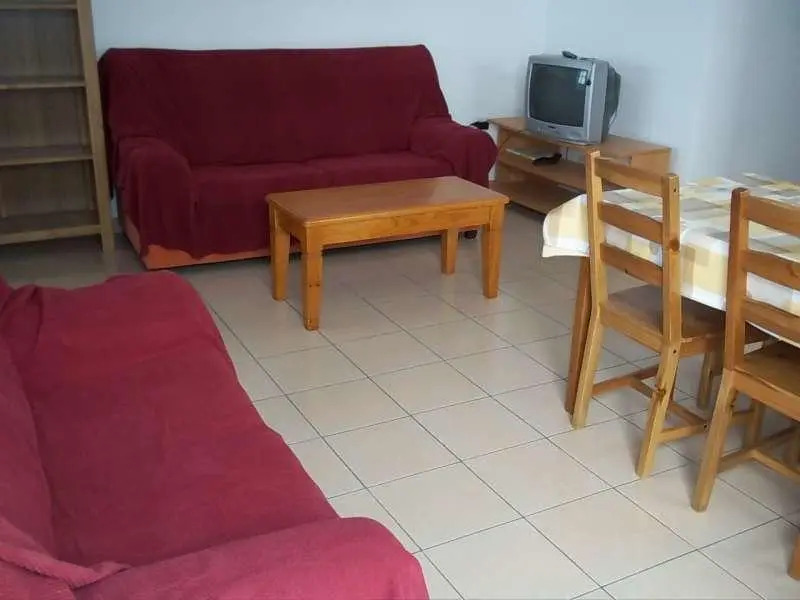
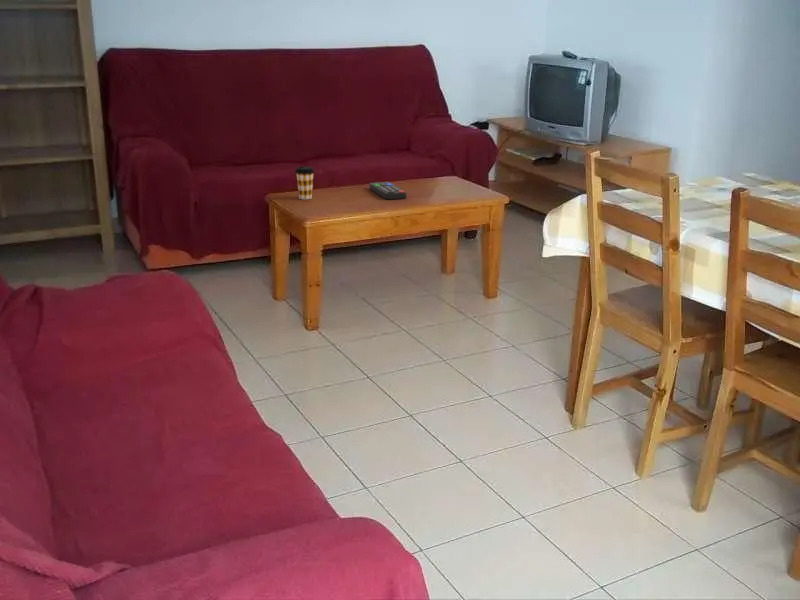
+ coffee cup [294,165,316,200]
+ remote control [368,181,407,200]
